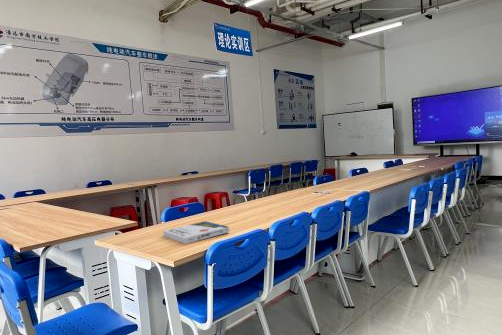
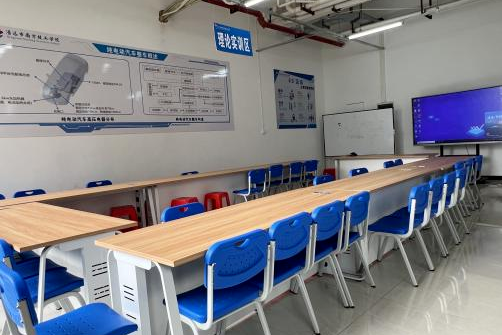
- book [162,220,230,245]
